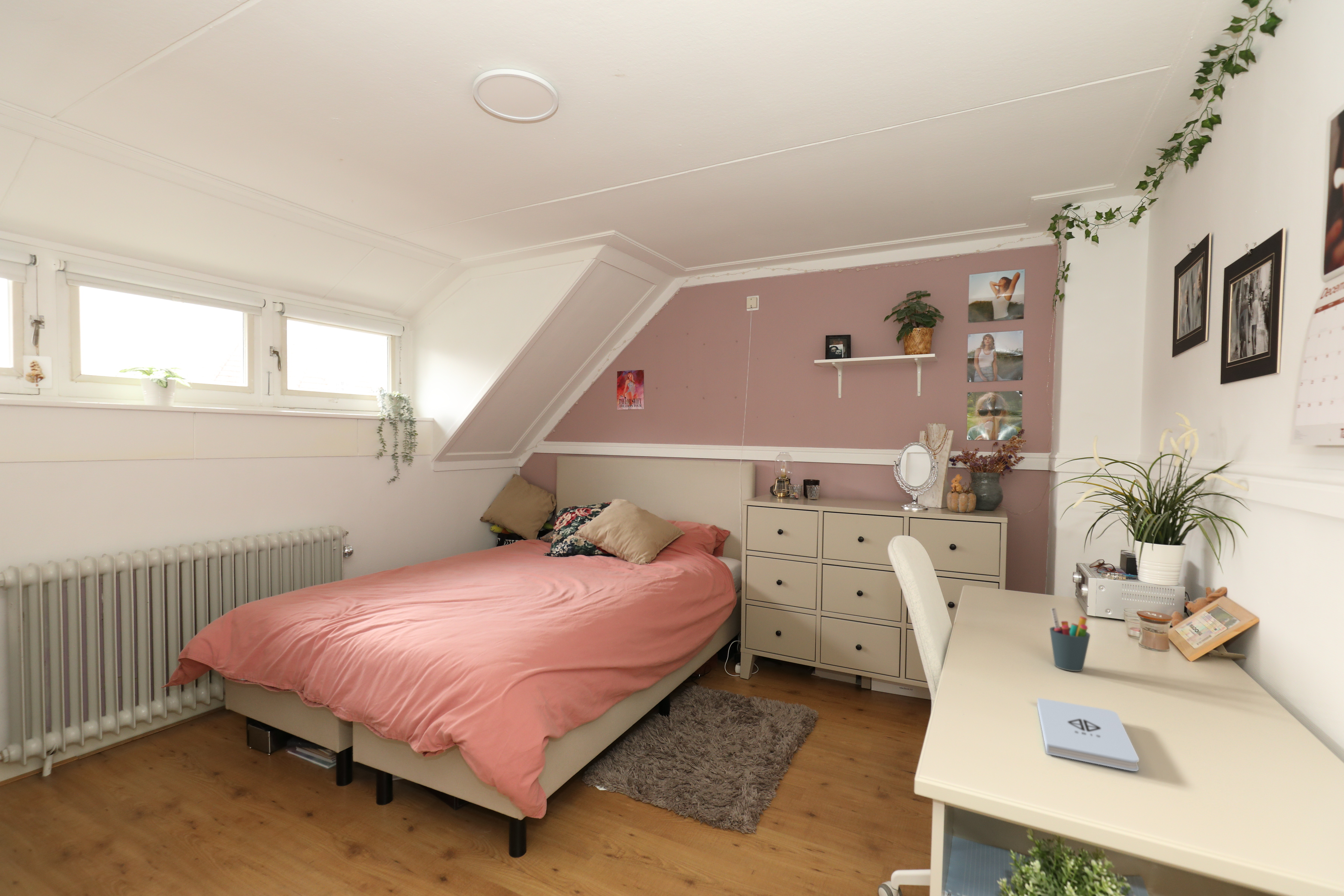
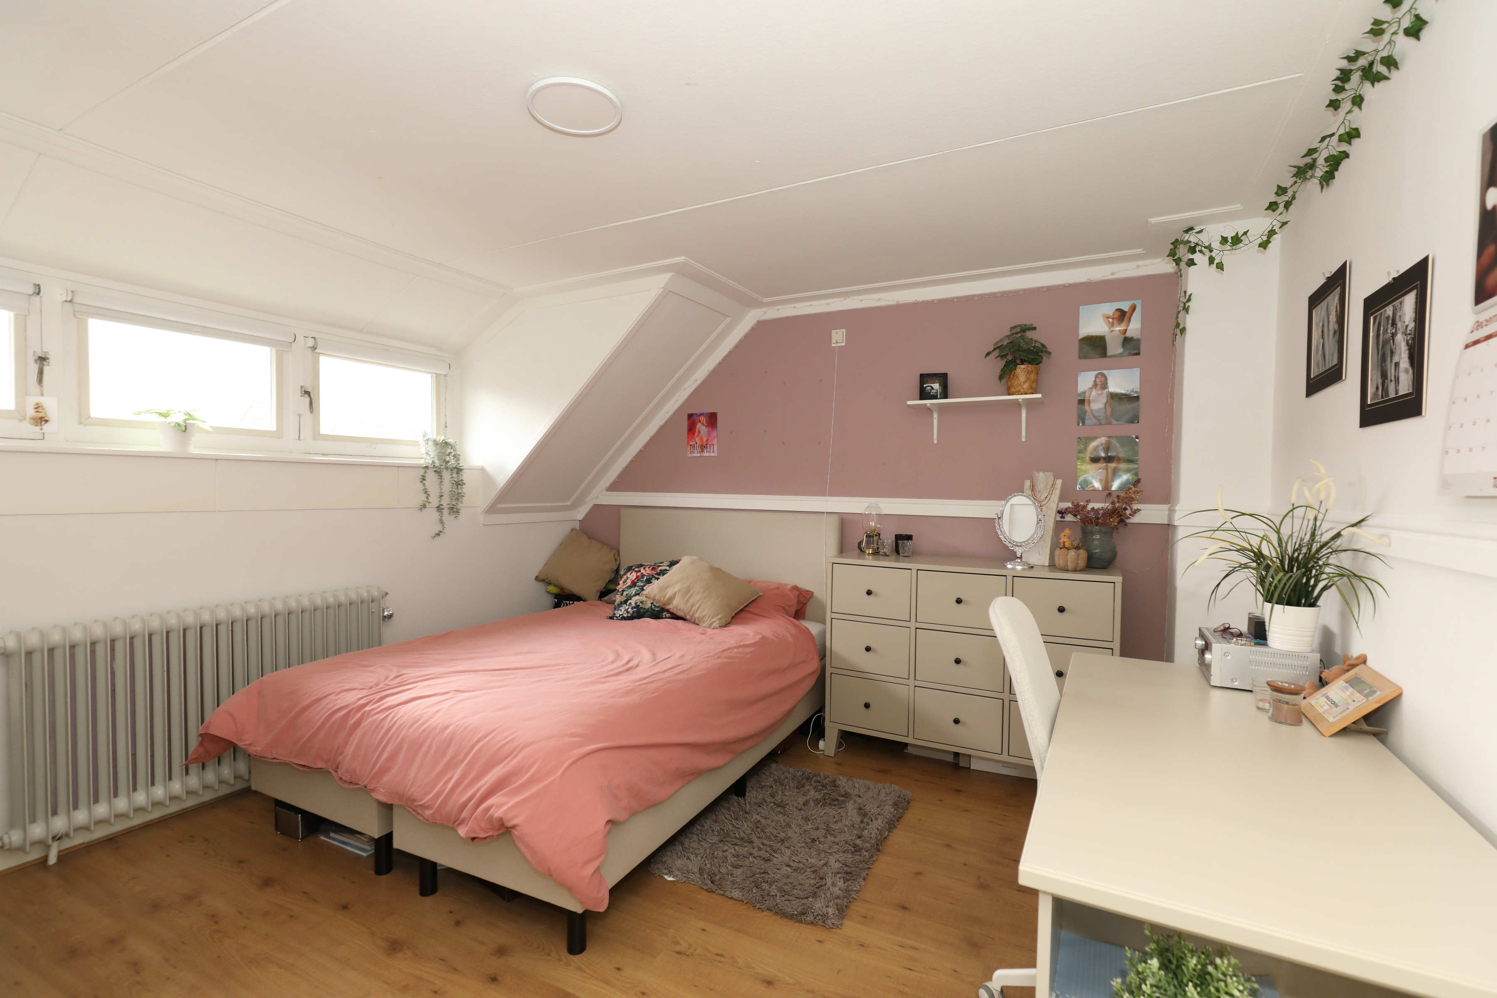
- notepad [1037,697,1139,772]
- pen holder [1049,607,1091,672]
